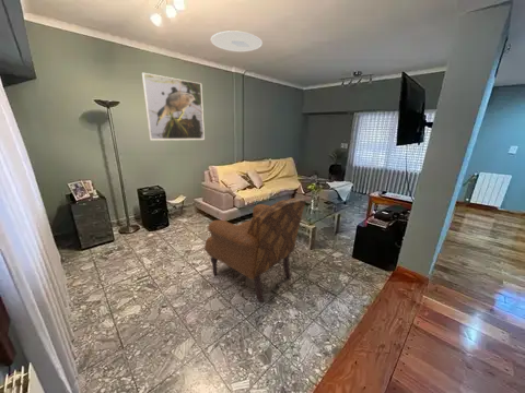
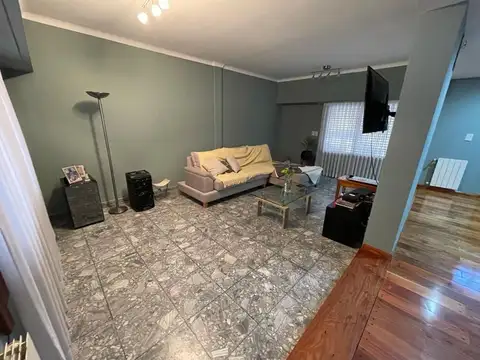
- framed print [141,72,206,142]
- armchair [203,198,307,302]
- ceiling light [210,29,264,52]
